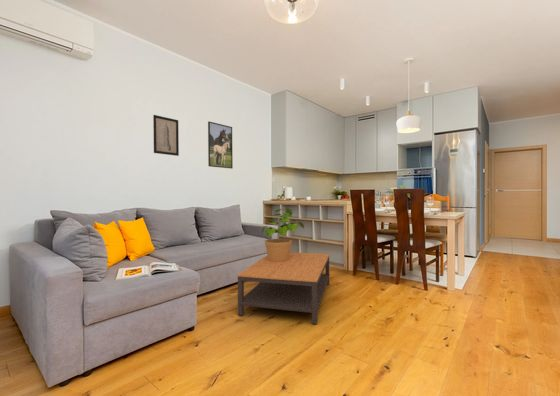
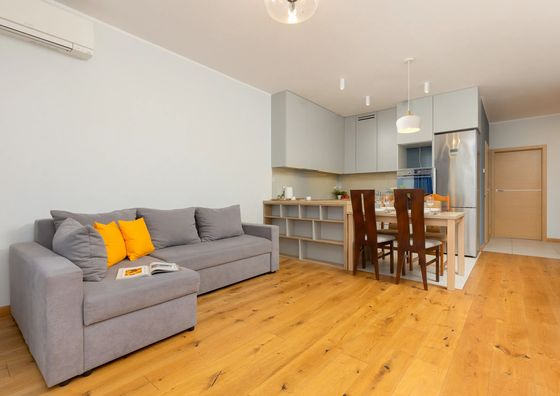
- potted plant [261,208,305,262]
- wall art [152,114,180,157]
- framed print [207,121,234,170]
- coffee table [236,251,331,325]
